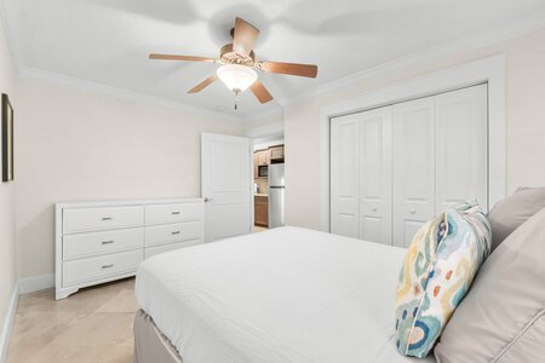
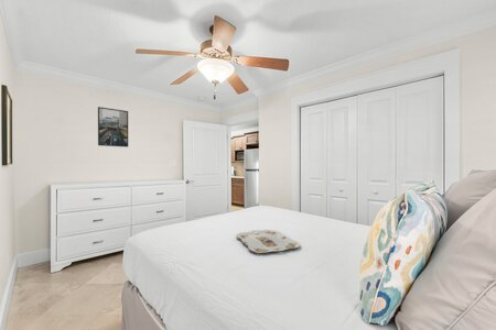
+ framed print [97,106,129,148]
+ serving tray [235,229,301,254]
